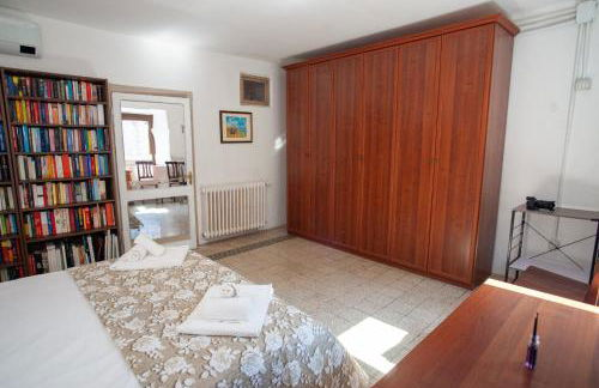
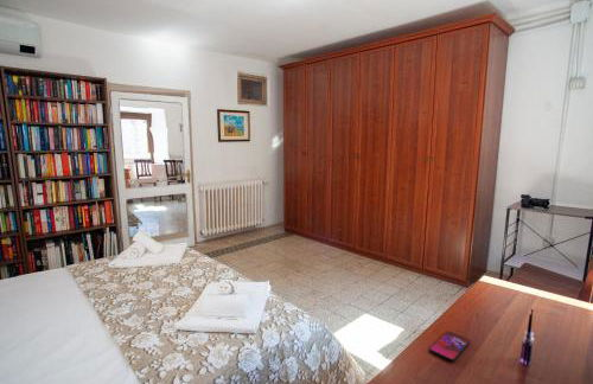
+ smartphone [428,329,471,363]
